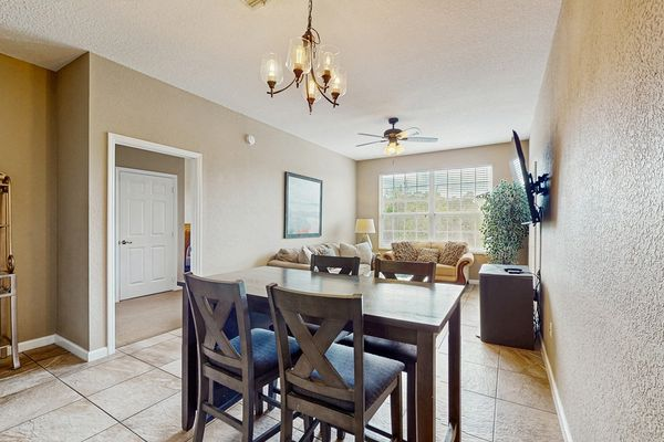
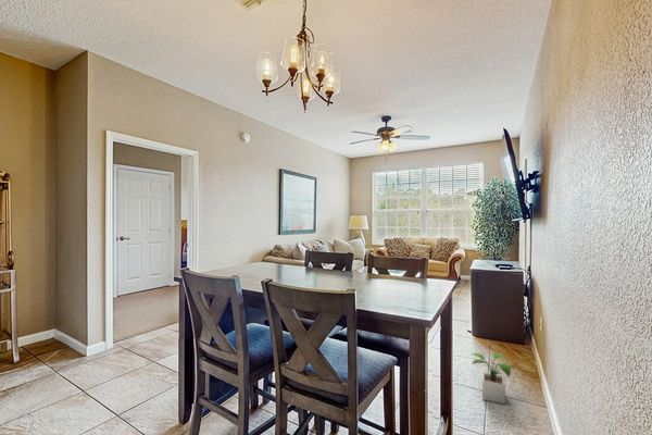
+ potted plant [471,351,517,406]
